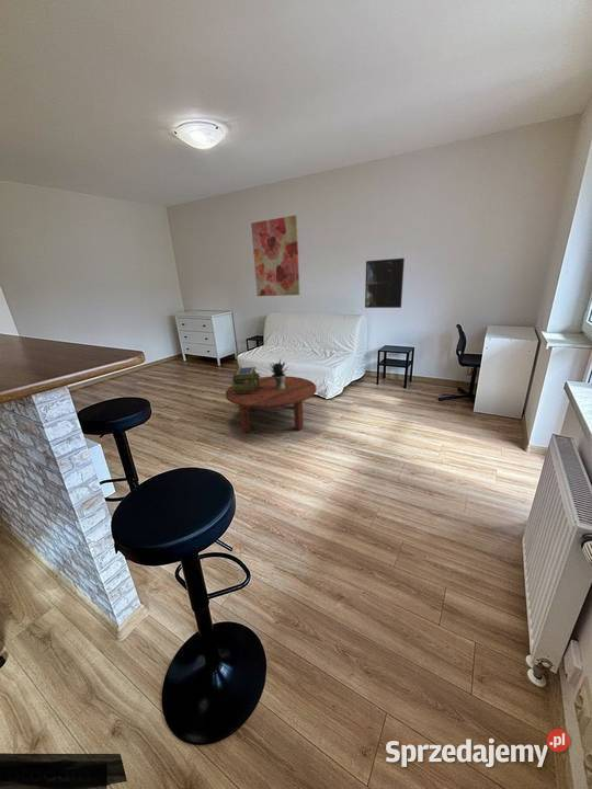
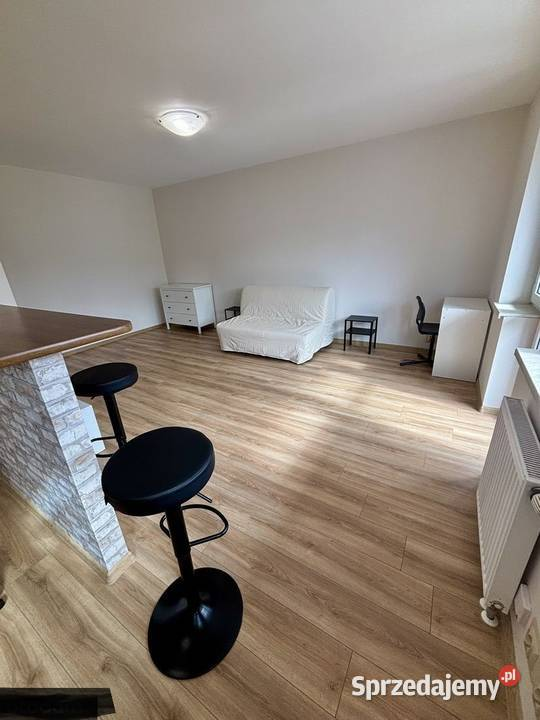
- potted plant [267,359,291,390]
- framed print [364,258,406,309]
- wall art [250,215,300,297]
- stack of books [230,366,261,393]
- coffee table [225,375,318,434]
